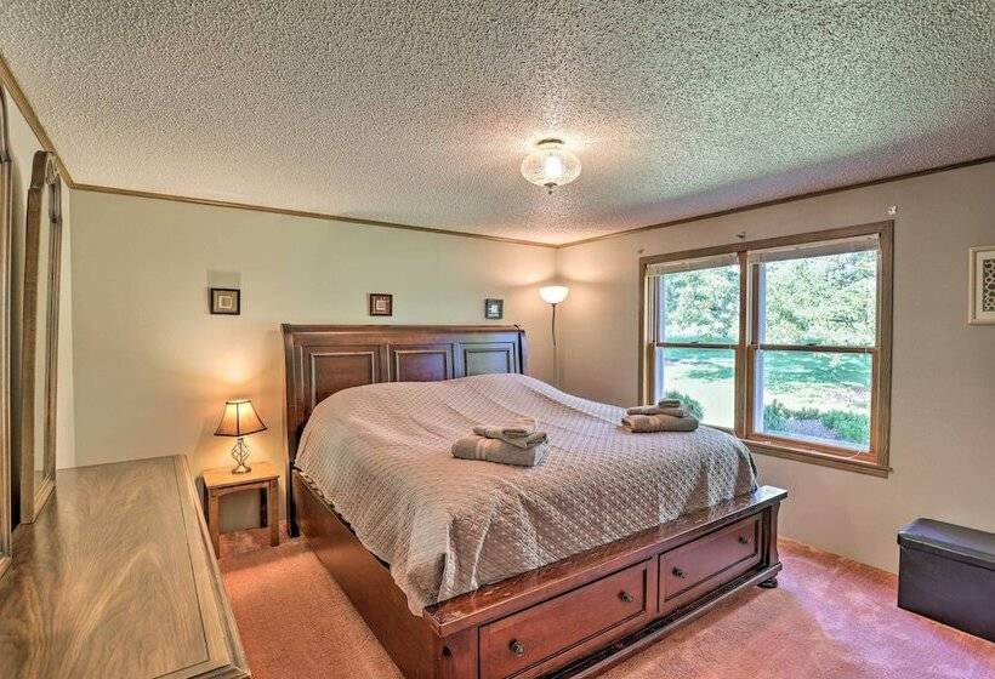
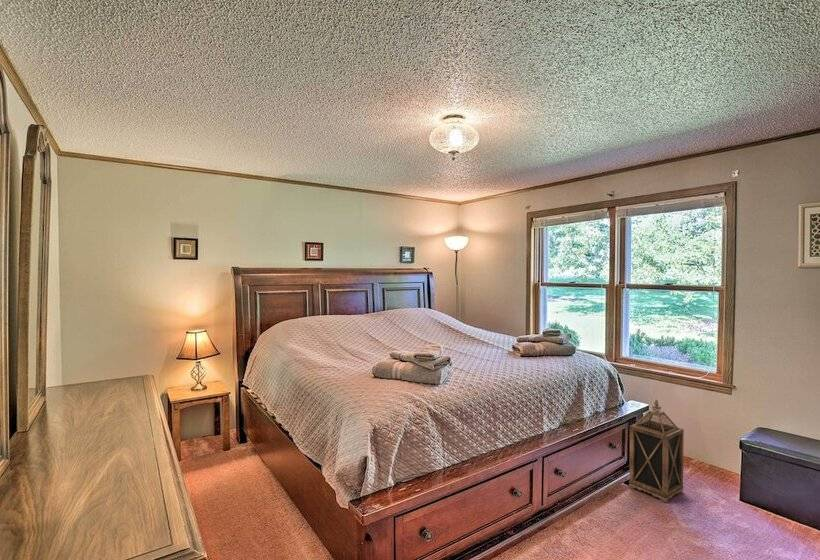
+ lantern [628,399,685,504]
